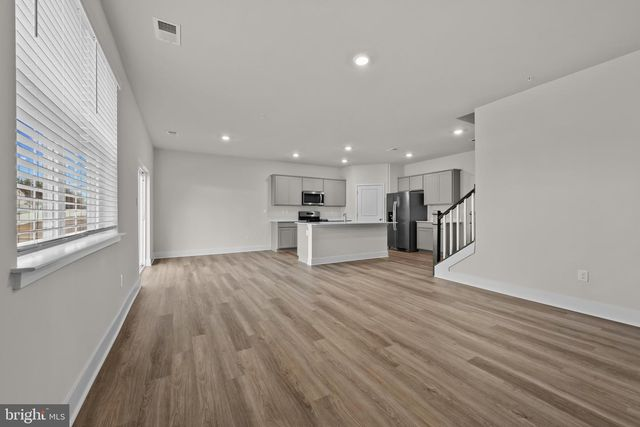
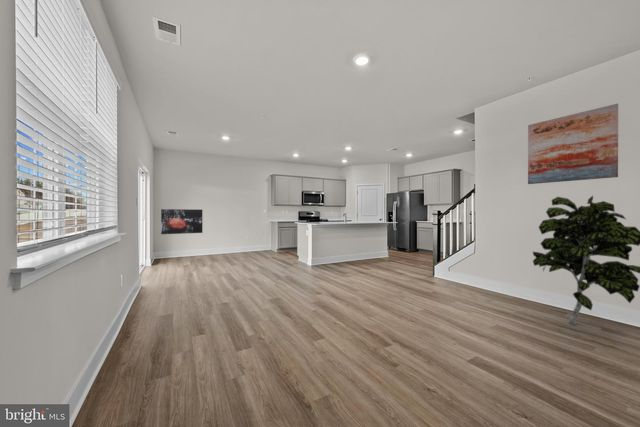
+ wall art [527,103,619,185]
+ indoor plant [532,195,640,326]
+ wall art [160,208,203,235]
